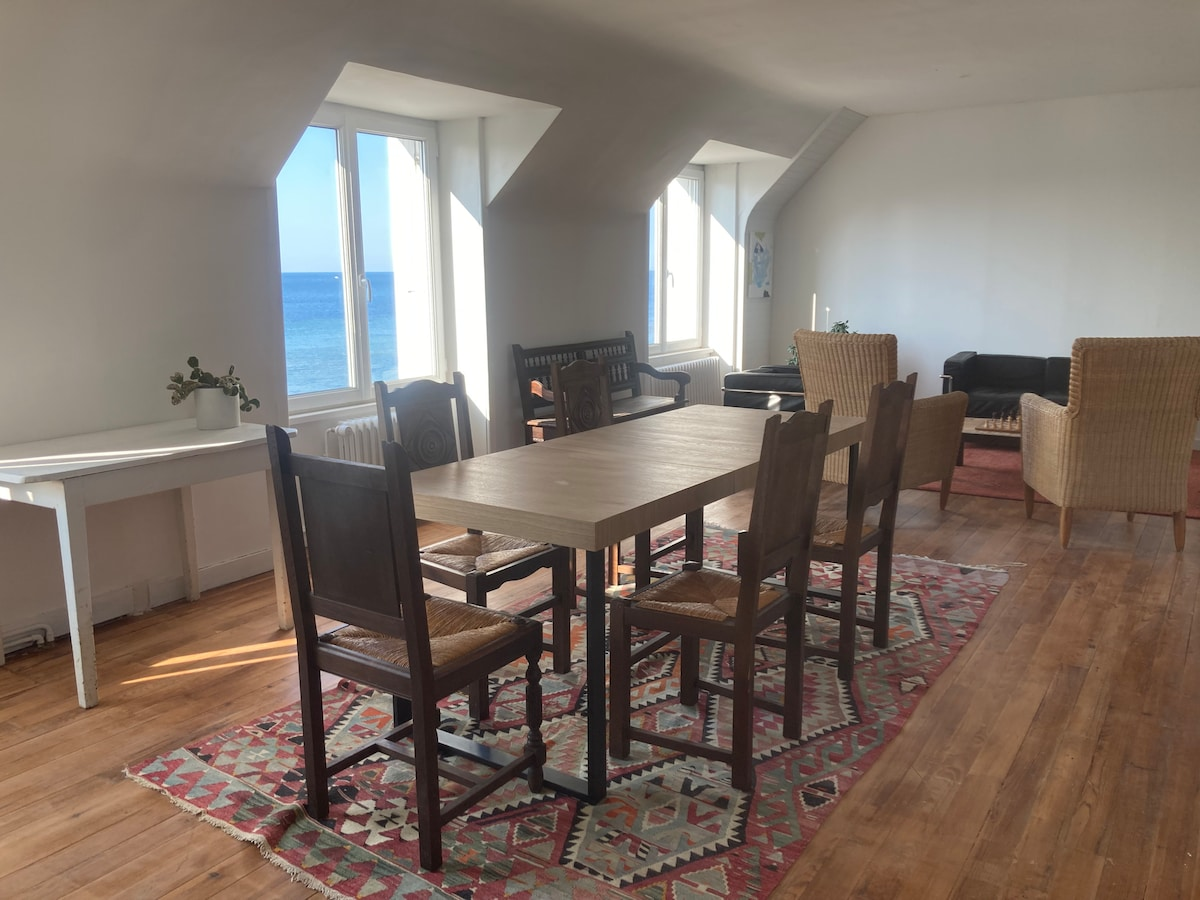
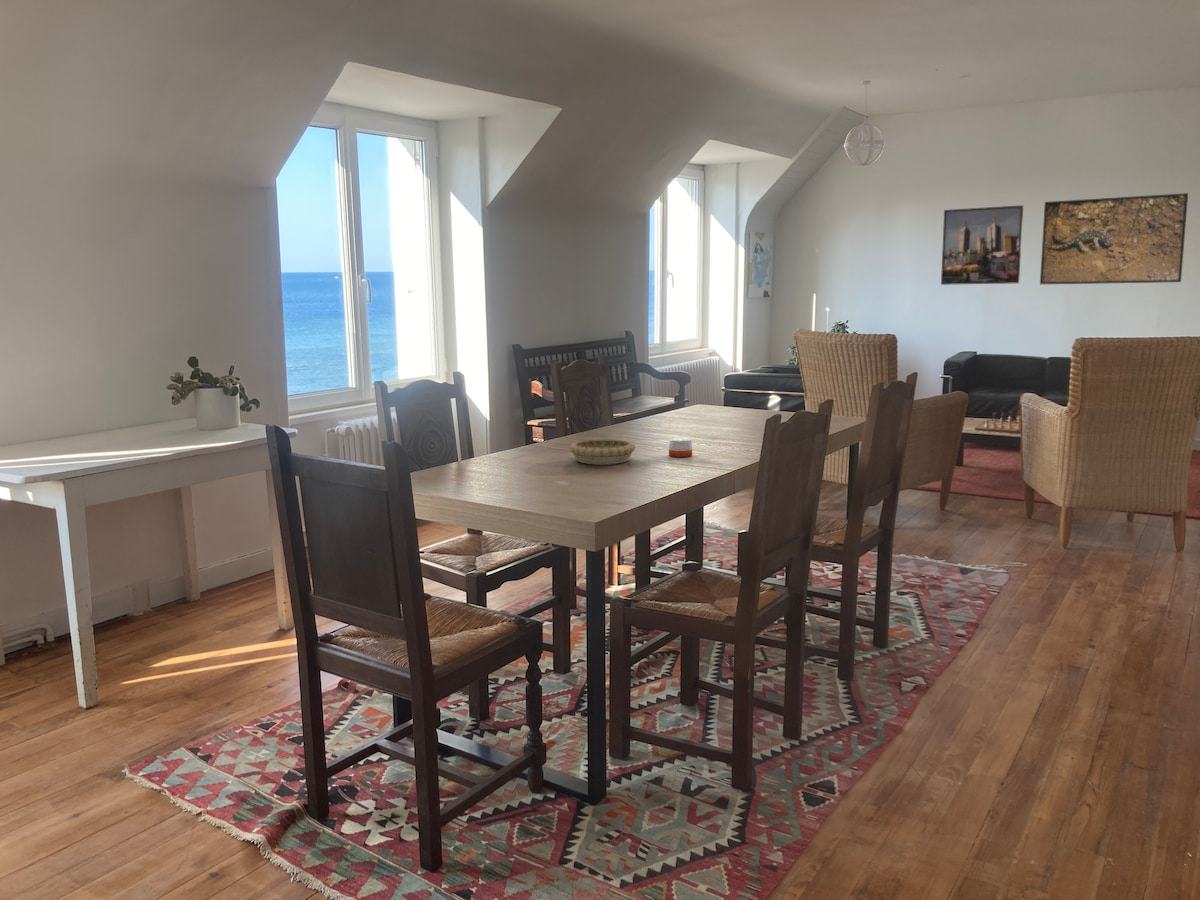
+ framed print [1039,192,1189,285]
+ candle [668,437,693,458]
+ pendant light [843,79,886,167]
+ decorative bowl [568,439,636,465]
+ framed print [940,204,1024,286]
